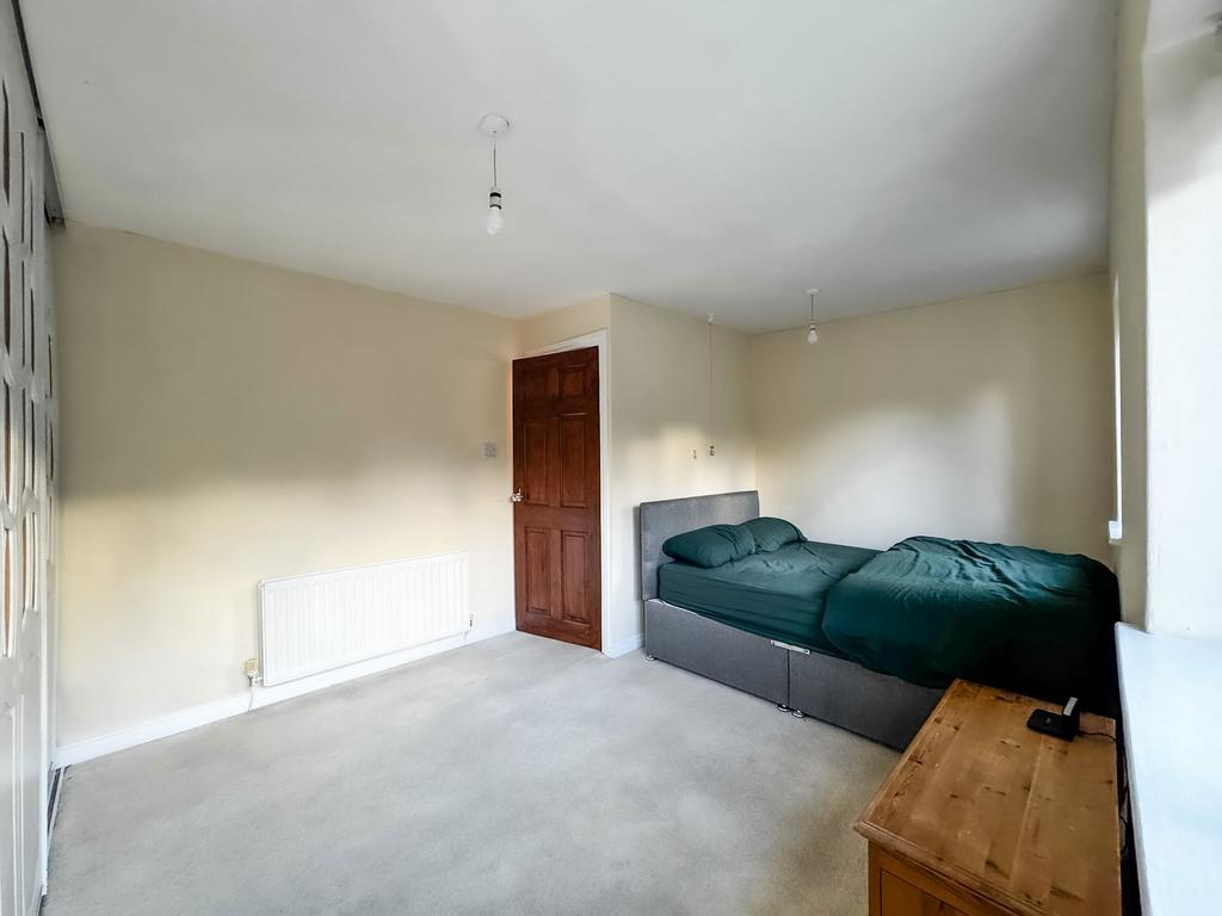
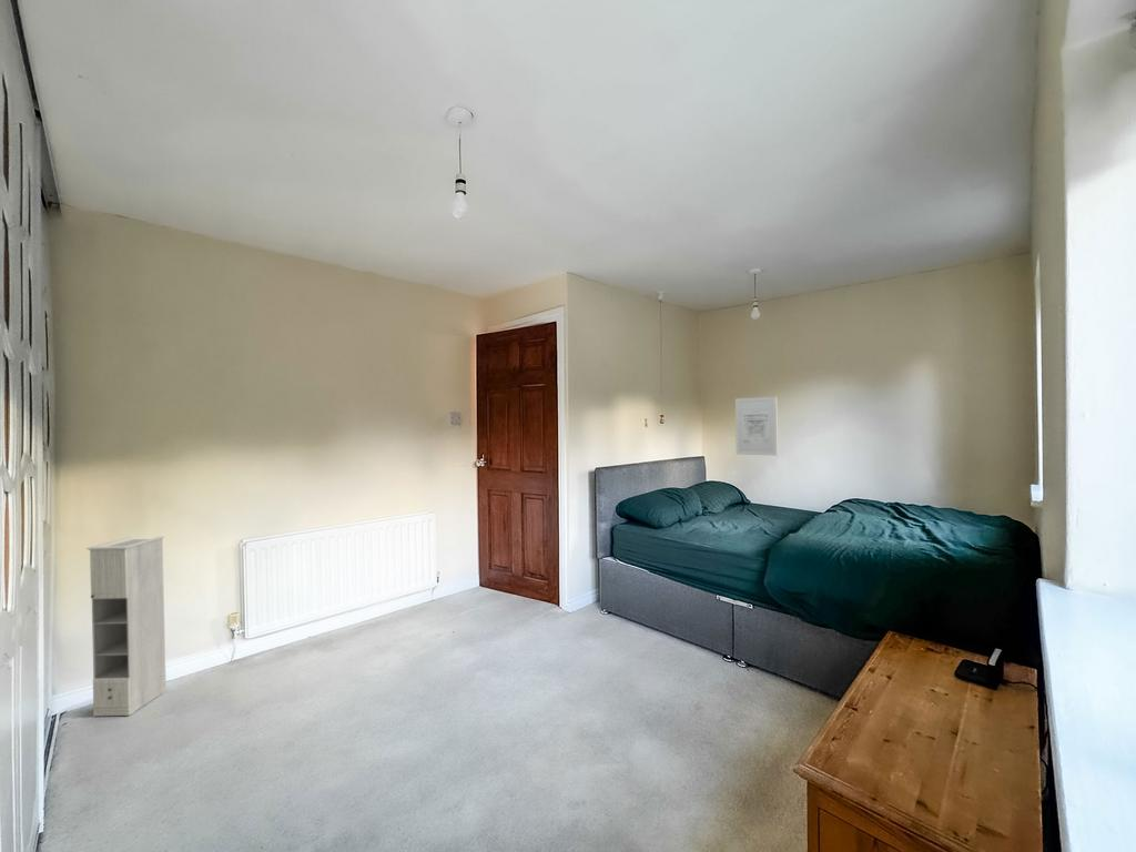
+ cabinet [85,536,168,718]
+ wall art [734,396,779,457]
